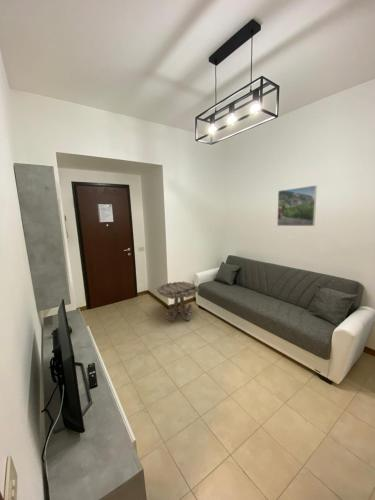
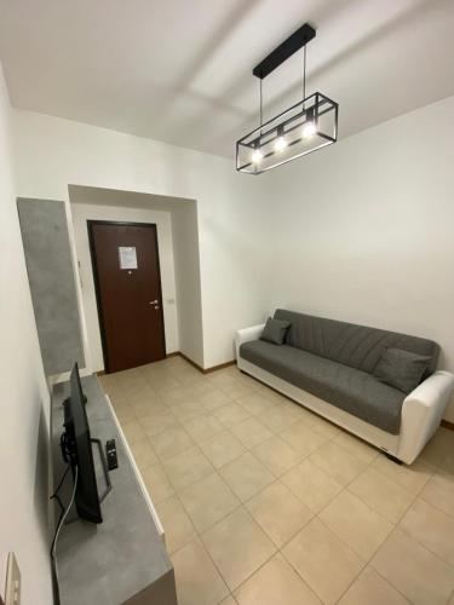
- side table [156,281,200,322]
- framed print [276,184,318,227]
